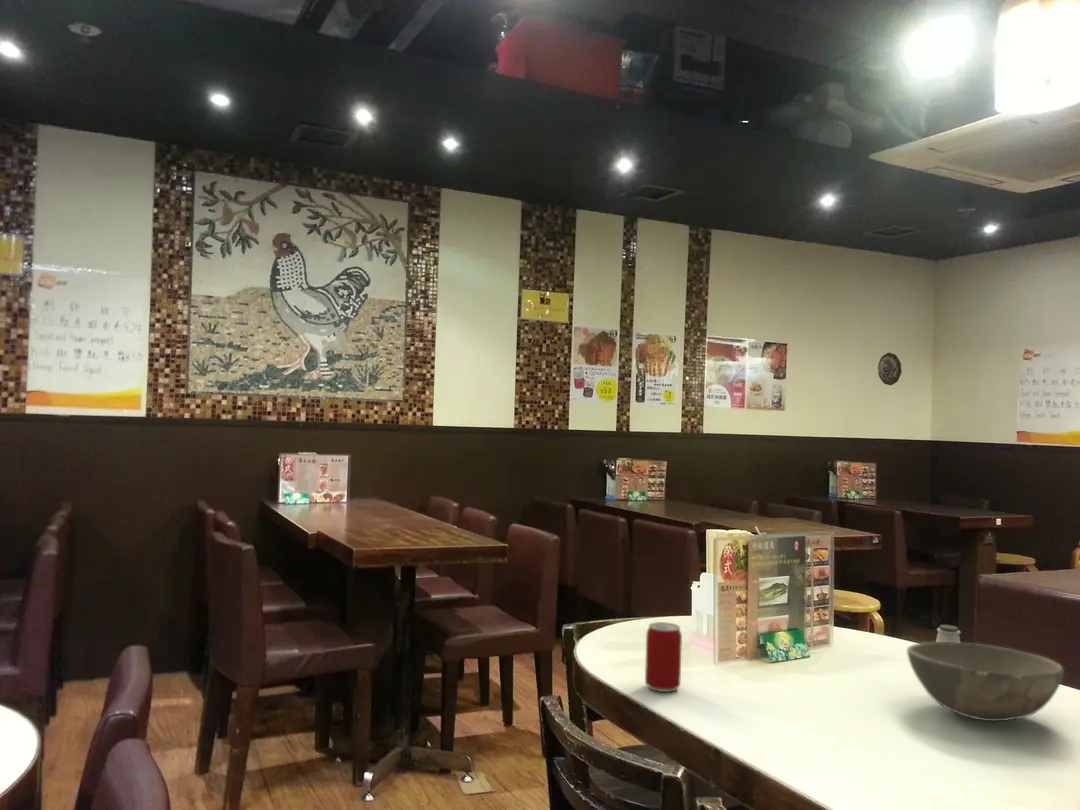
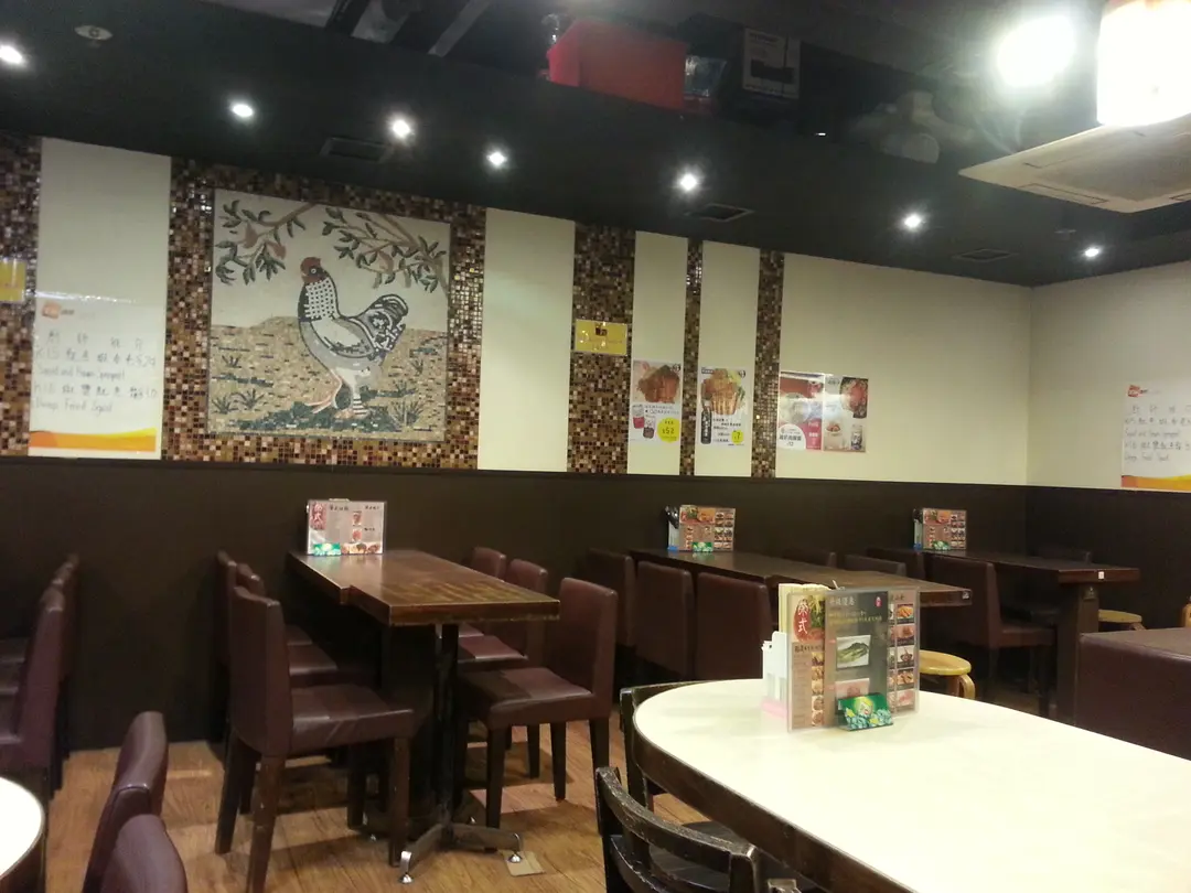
- bowl [906,641,1065,722]
- beer can [644,621,683,693]
- saltshaker [935,624,962,643]
- decorative plate [877,352,902,386]
